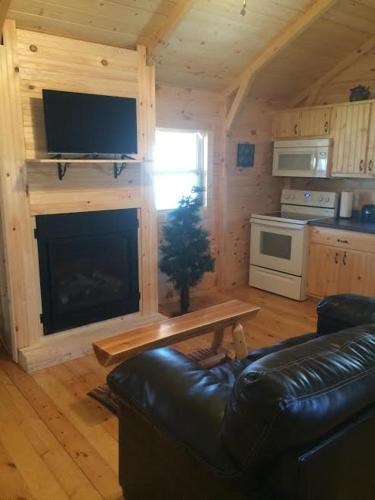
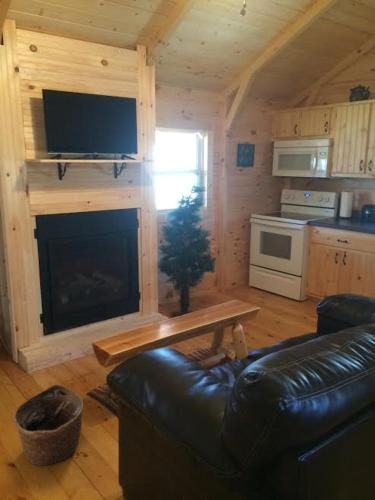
+ basket [13,383,84,466]
